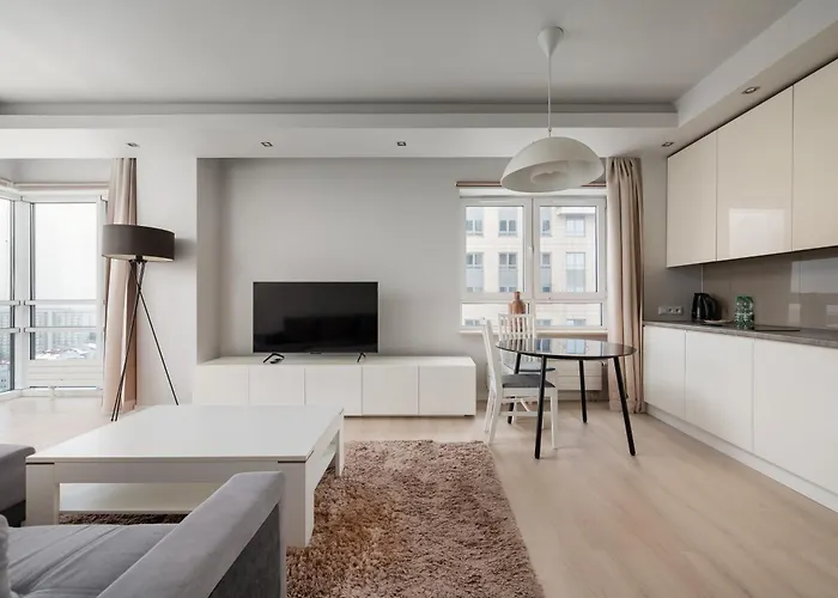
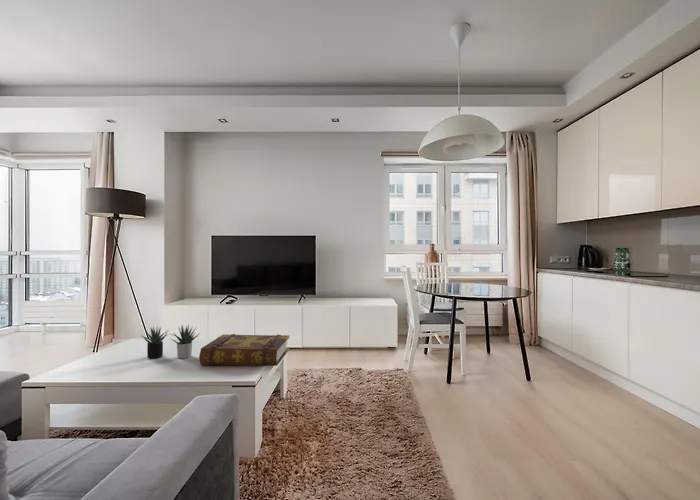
+ book [198,333,290,367]
+ succulent plant [140,323,201,359]
